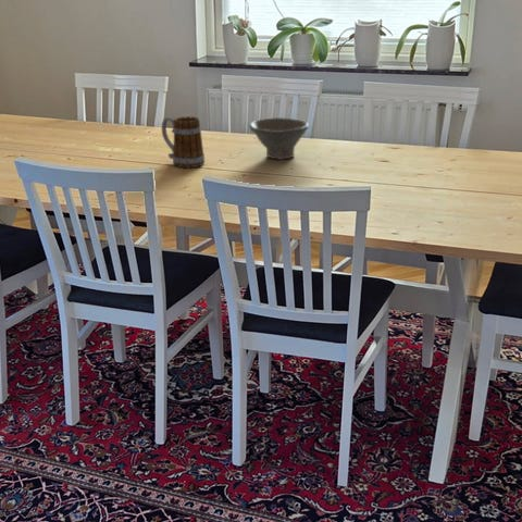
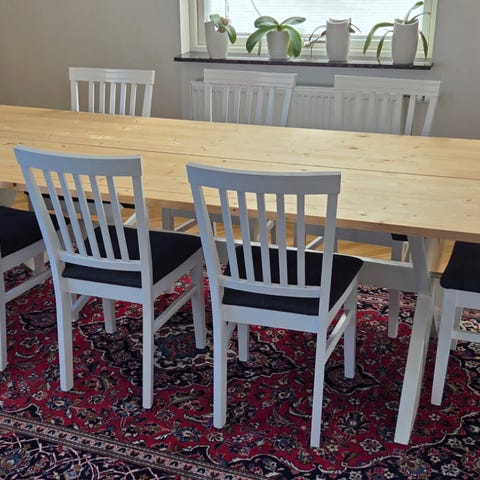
- mug [161,115,206,169]
- bowl [248,116,310,160]
